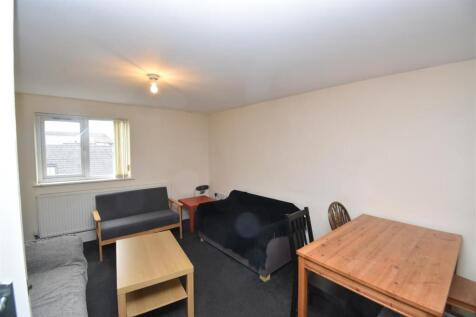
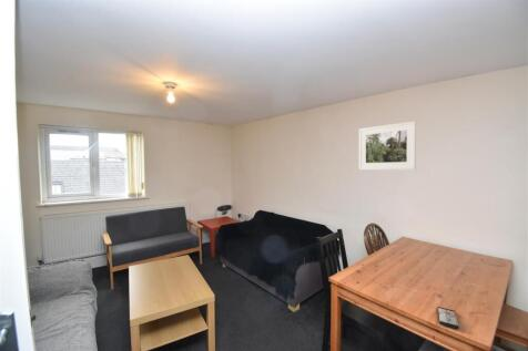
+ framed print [358,121,417,171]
+ smartphone [437,306,460,330]
